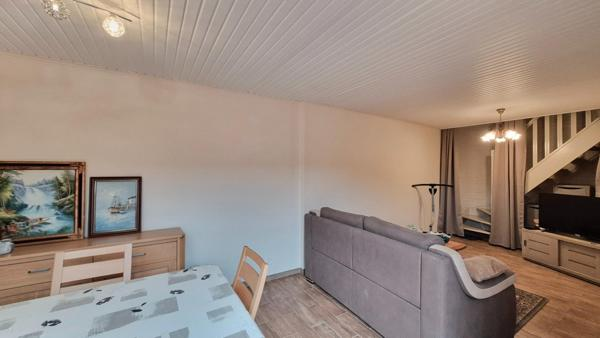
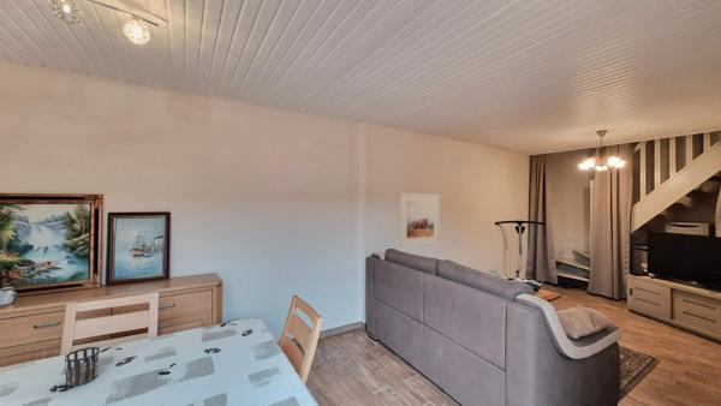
+ cup [64,346,101,387]
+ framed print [399,191,441,247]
